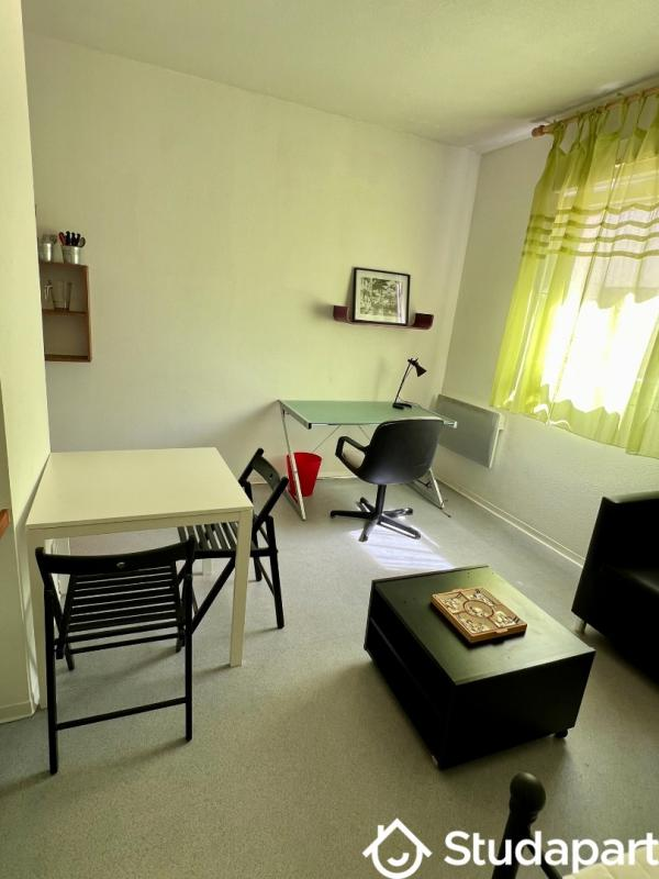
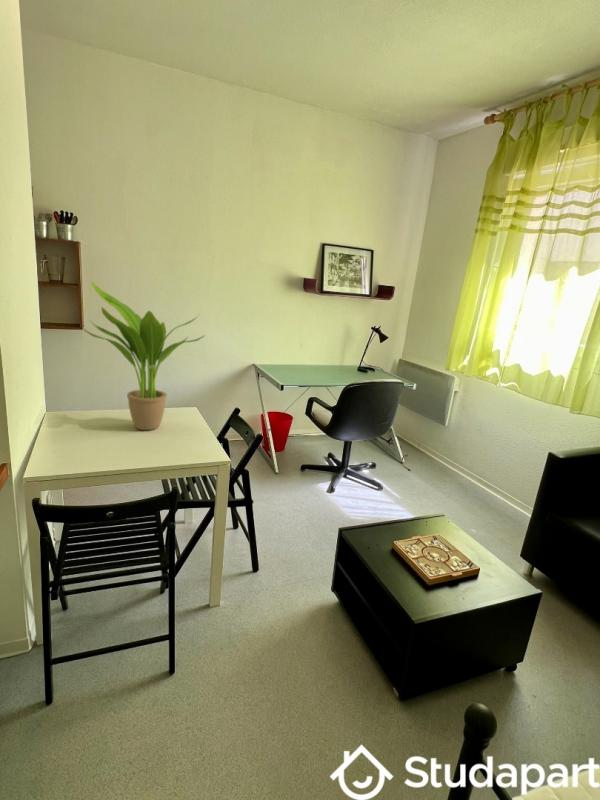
+ potted plant [82,281,206,431]
